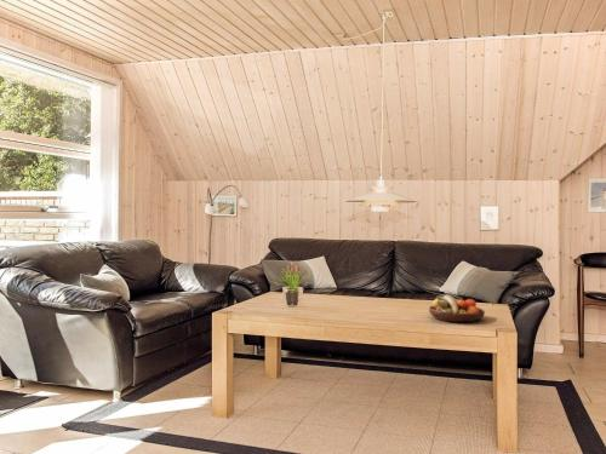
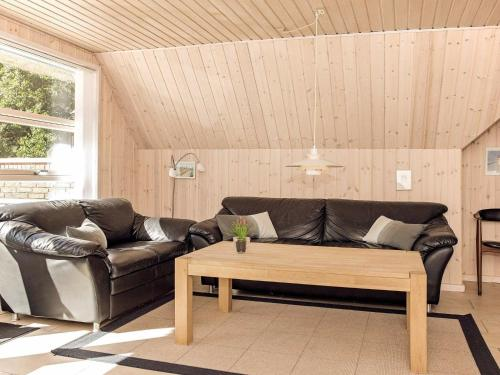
- fruit bowl [428,293,486,323]
